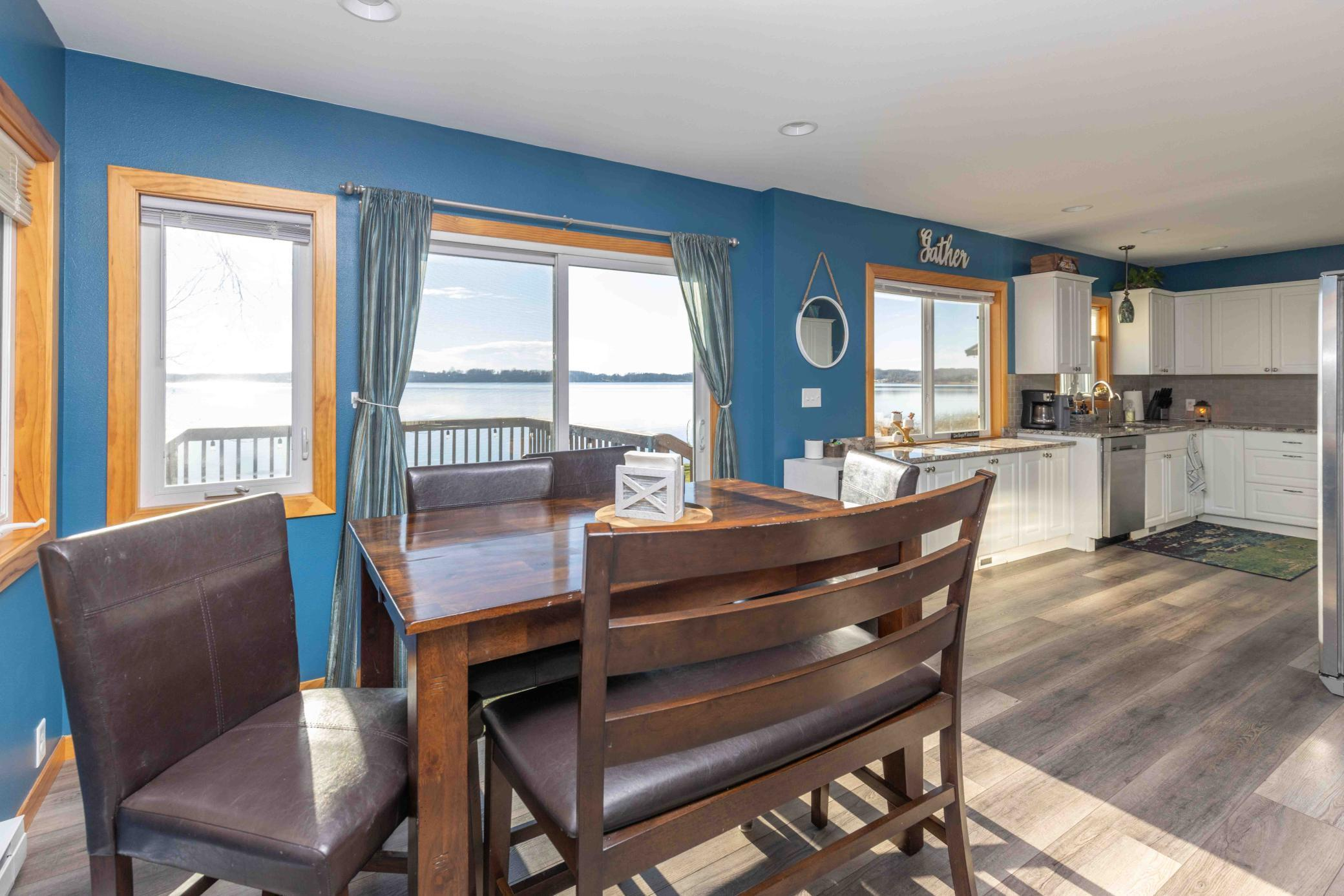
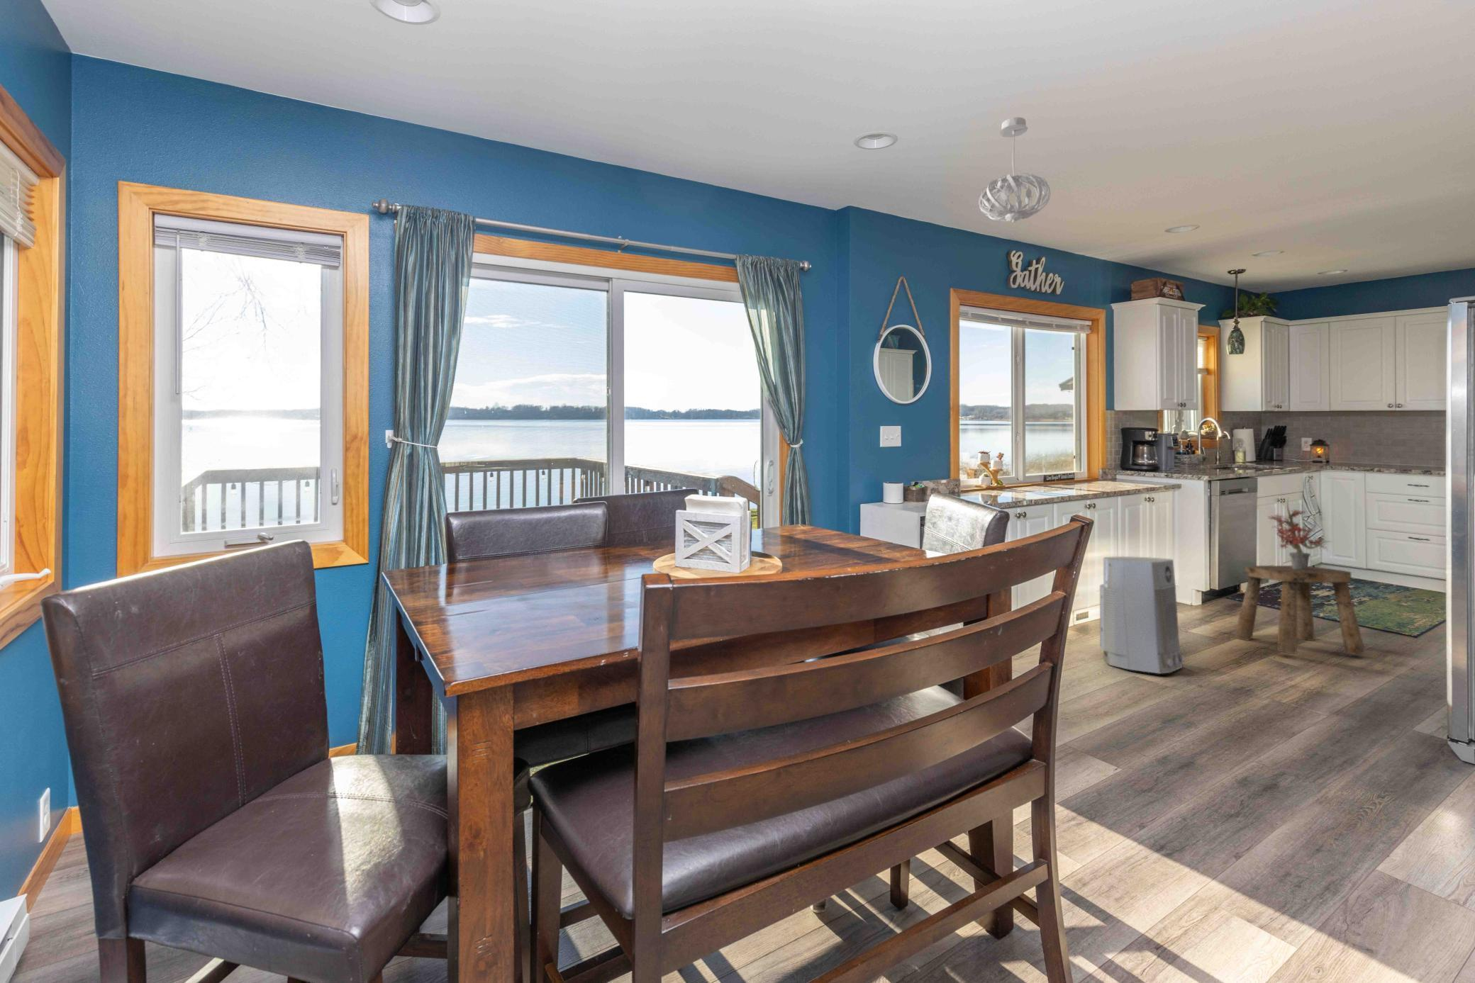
+ stool [1234,565,1365,655]
+ potted plant [1266,497,1332,569]
+ pendant light [978,116,1051,223]
+ air purifier [1100,555,1185,675]
